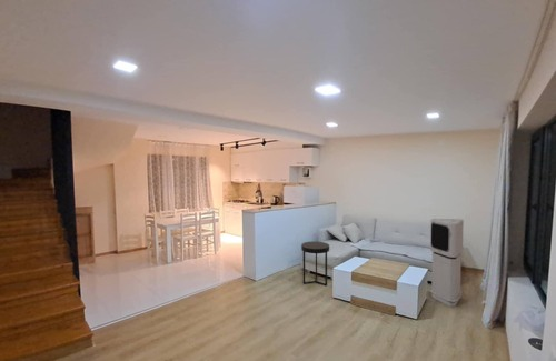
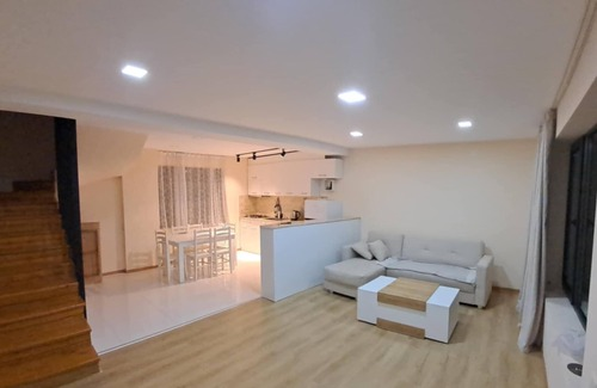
- air purifier [429,218,465,308]
- side table [300,240,330,287]
